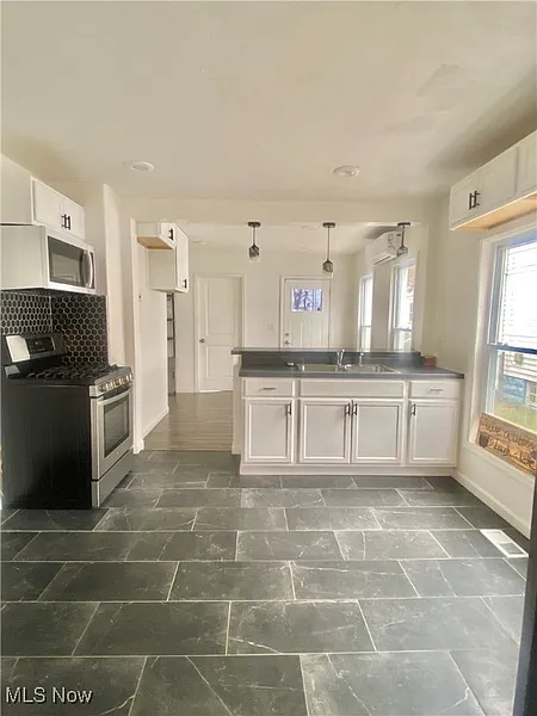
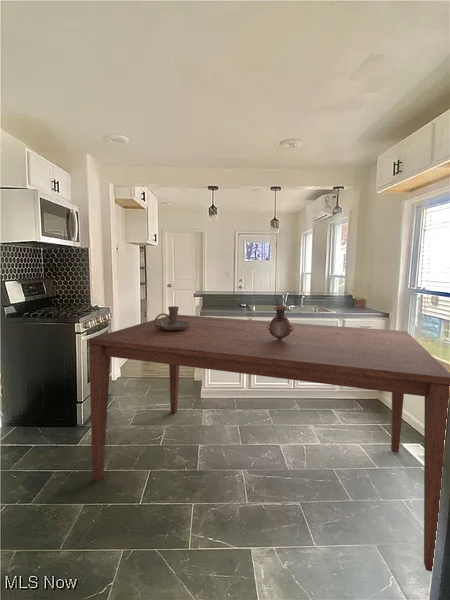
+ vase [267,305,294,339]
+ dining table [88,314,450,573]
+ candle holder [154,305,191,331]
